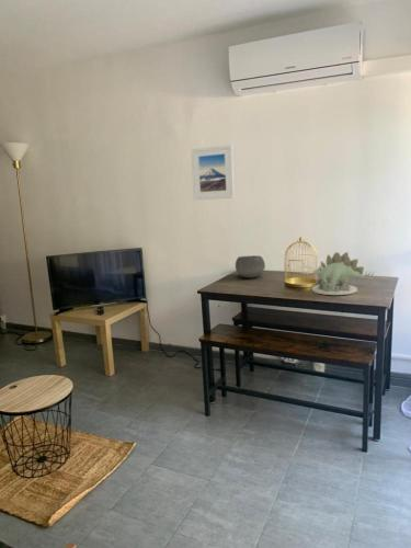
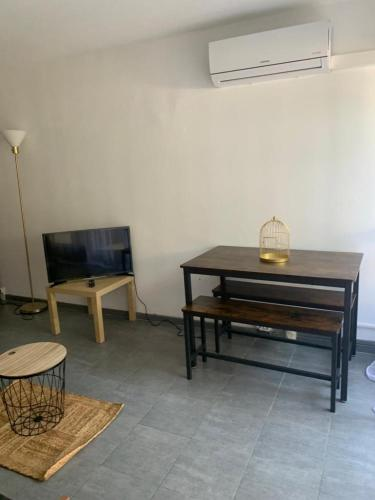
- bowl [235,254,266,278]
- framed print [190,144,236,201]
- toy dinosaur [311,251,375,296]
